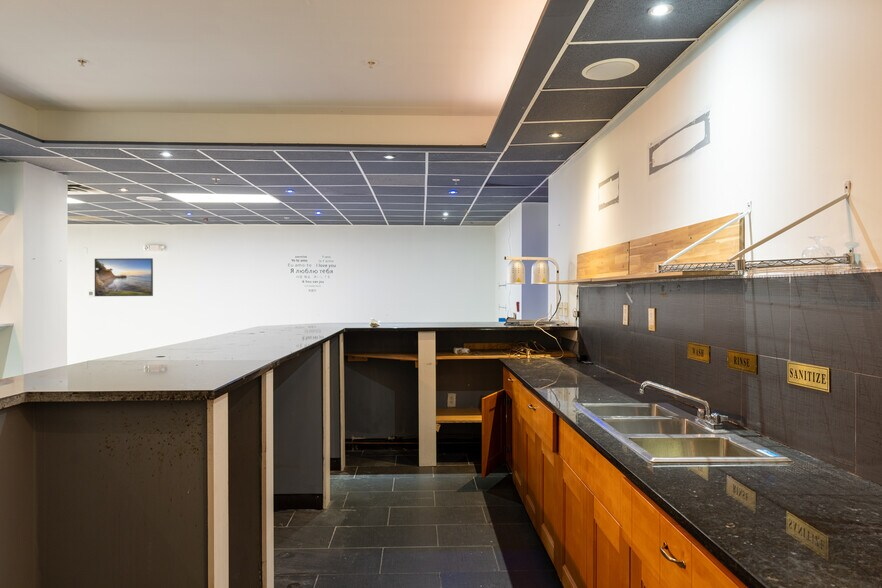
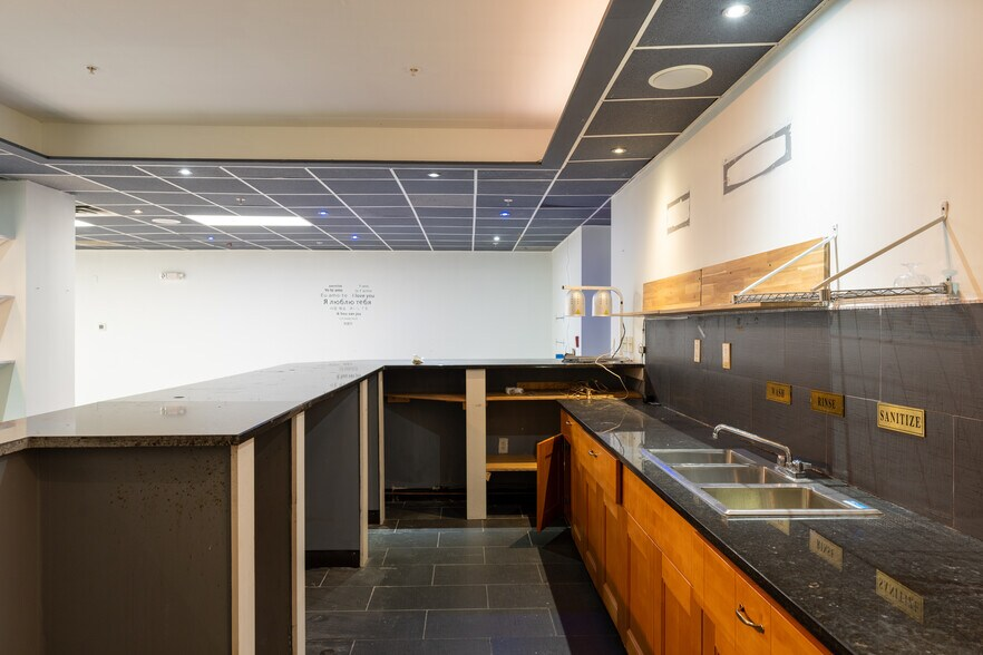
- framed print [94,257,154,297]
